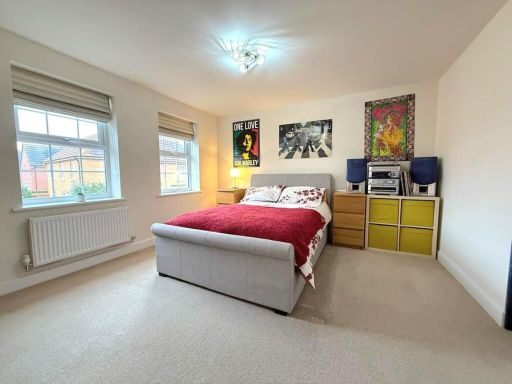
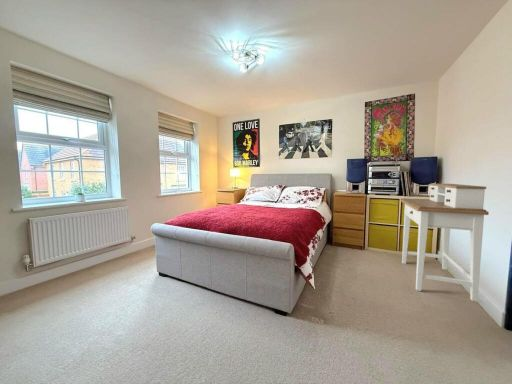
+ desk [400,183,490,302]
